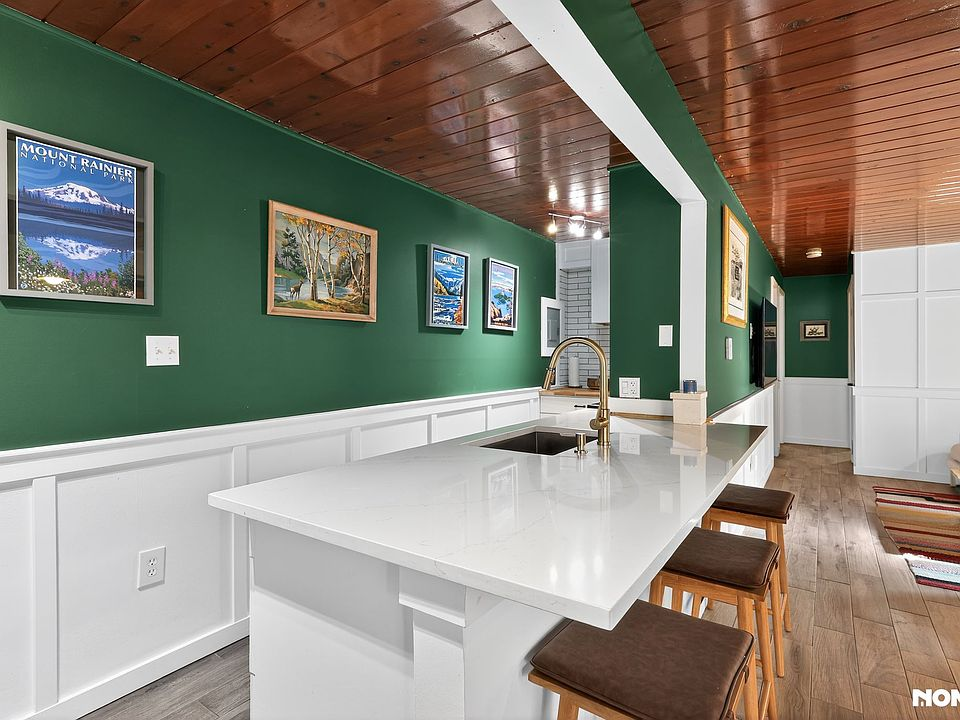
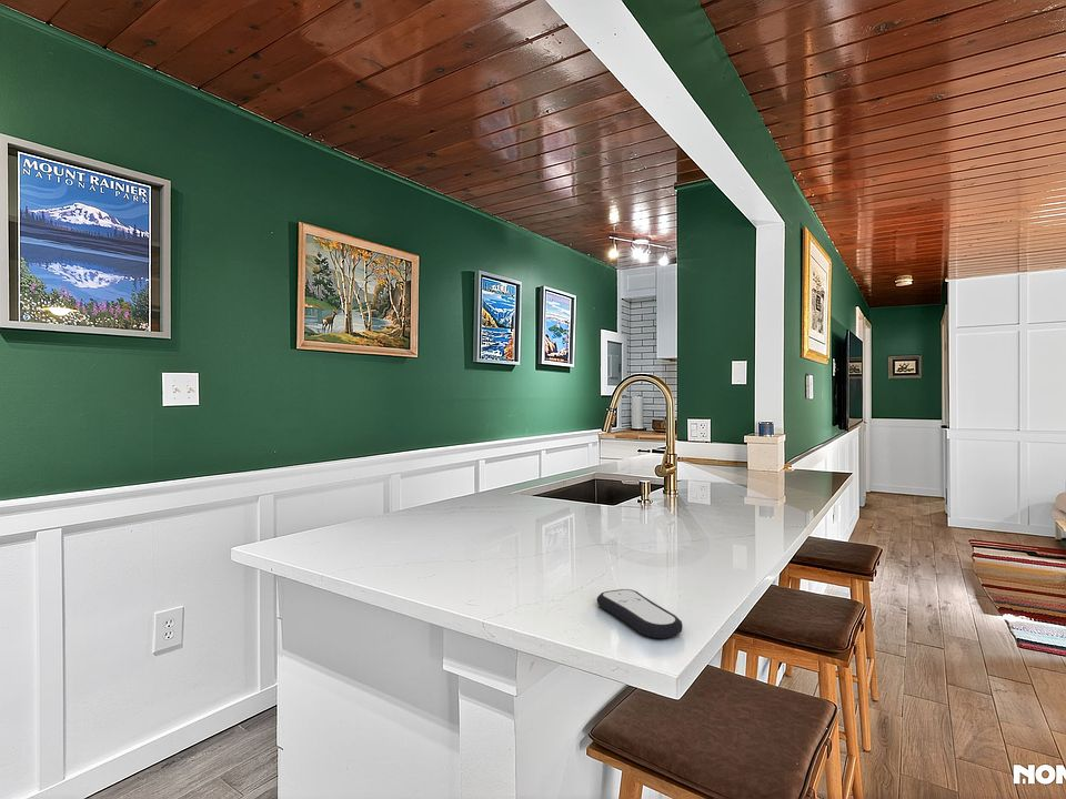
+ remote control [595,588,684,639]
